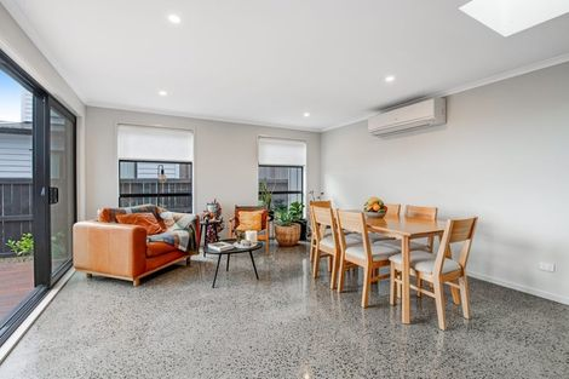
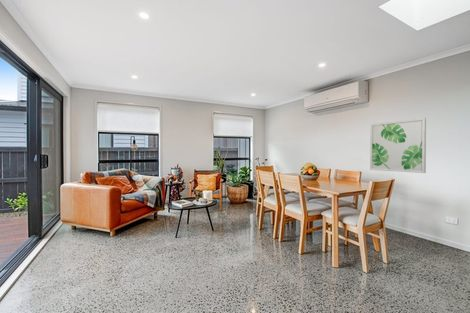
+ wall art [369,117,427,174]
